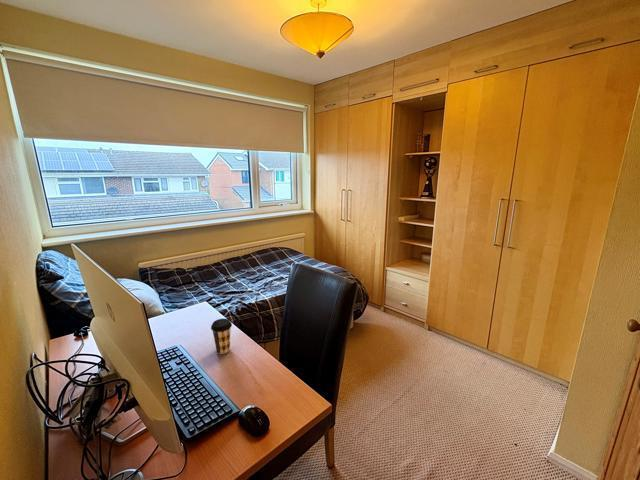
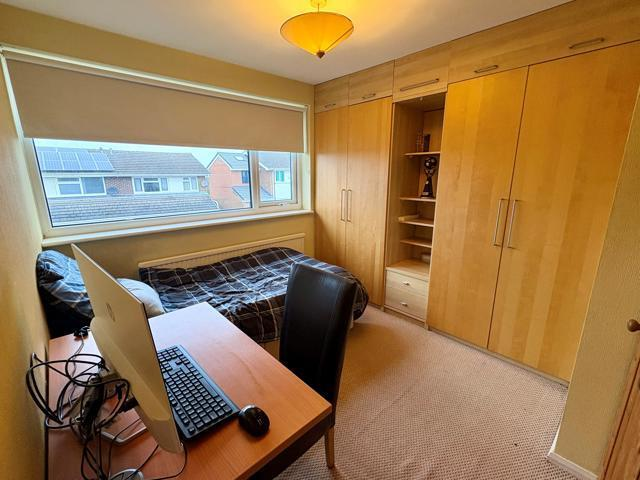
- coffee cup [210,318,233,355]
